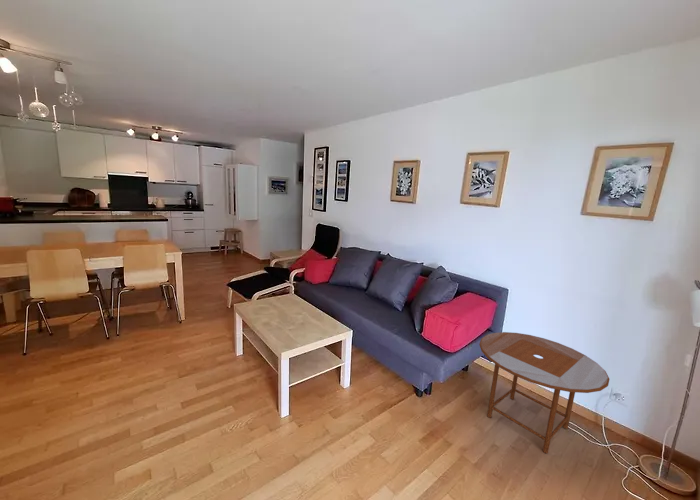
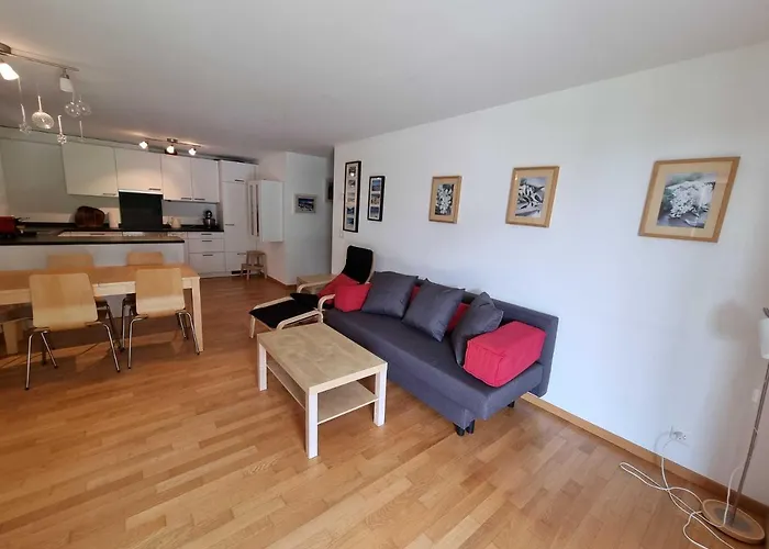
- side table [478,331,610,454]
